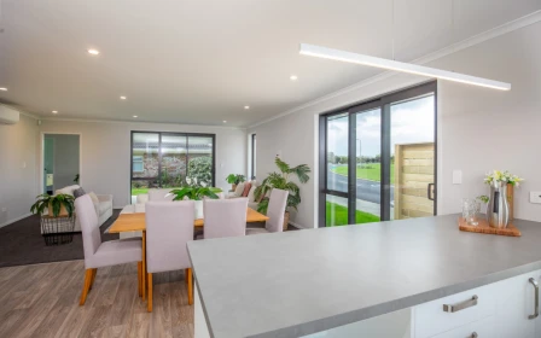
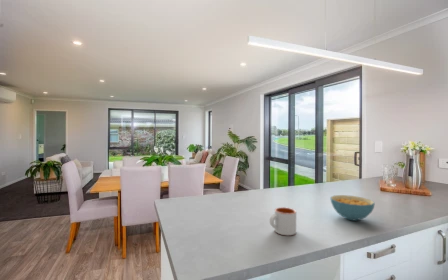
+ cereal bowl [329,194,376,222]
+ mug [269,206,297,236]
